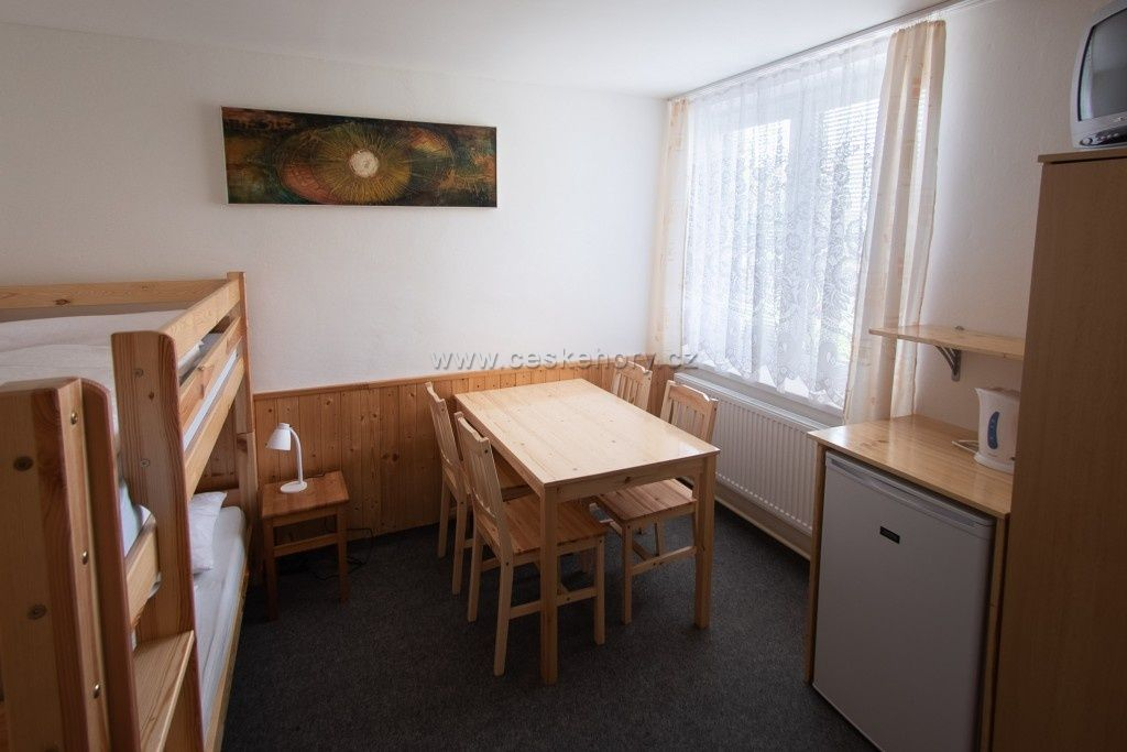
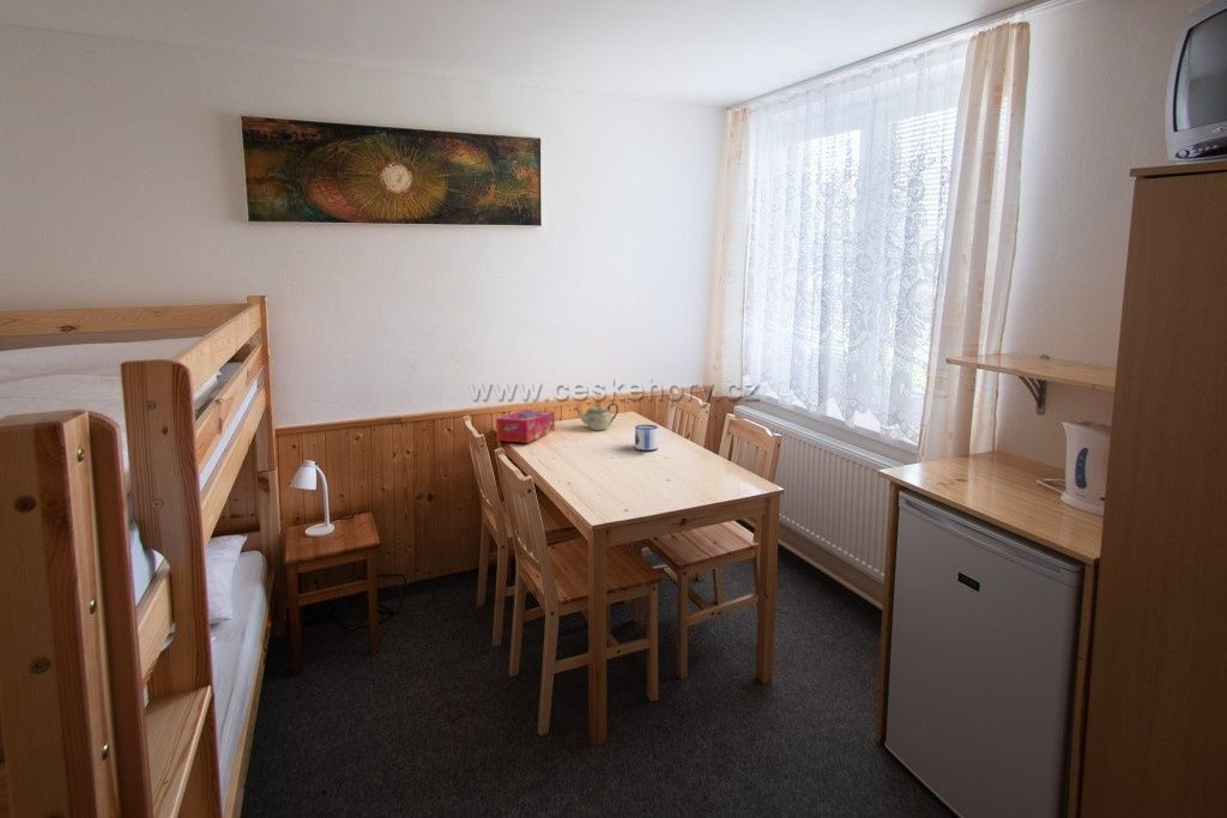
+ mug [634,424,659,452]
+ teapot [573,400,619,431]
+ tissue box [495,408,556,444]
